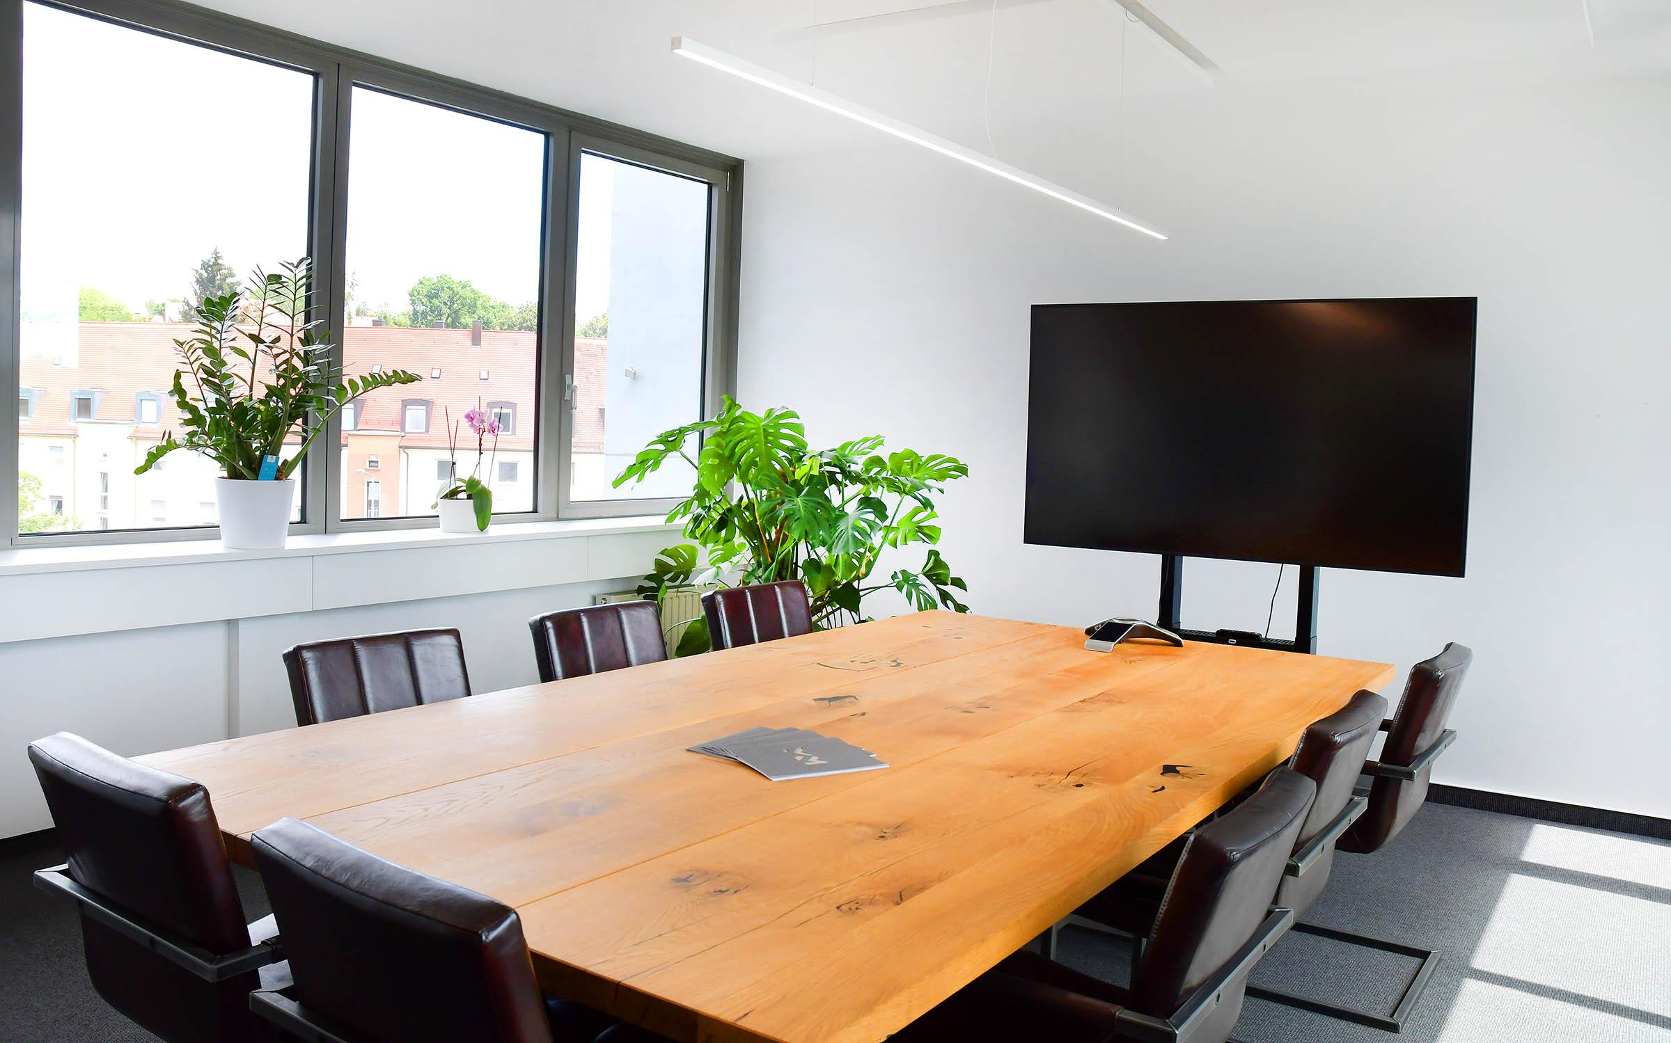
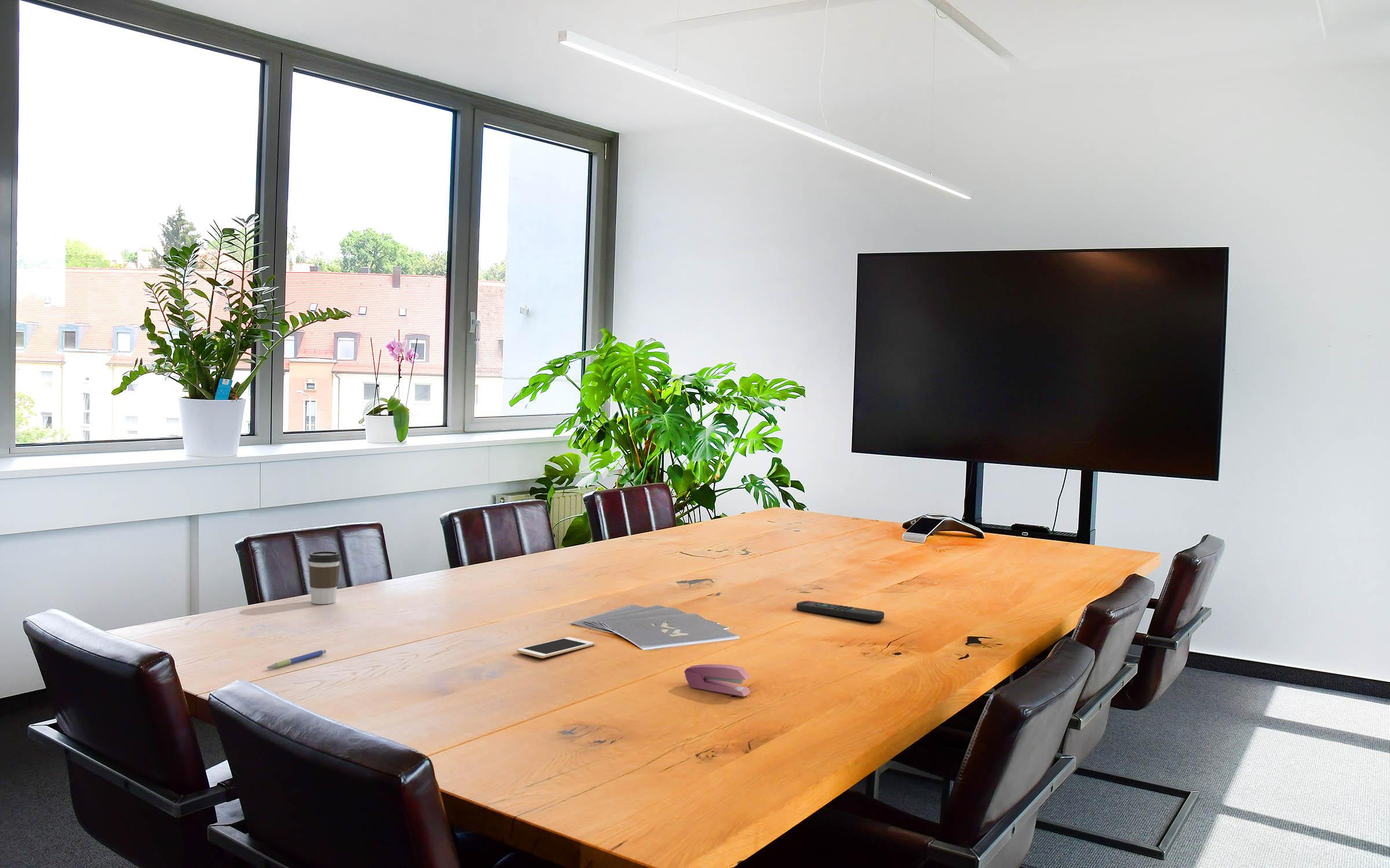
+ coffee cup [308,551,341,605]
+ remote control [796,600,885,622]
+ stapler [684,664,751,697]
+ cell phone [517,636,595,659]
+ pen [266,649,327,669]
